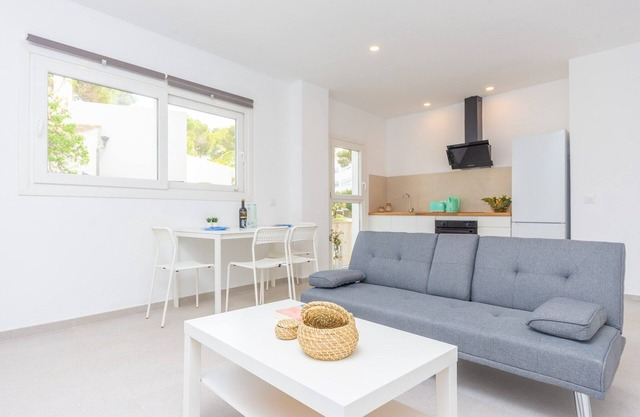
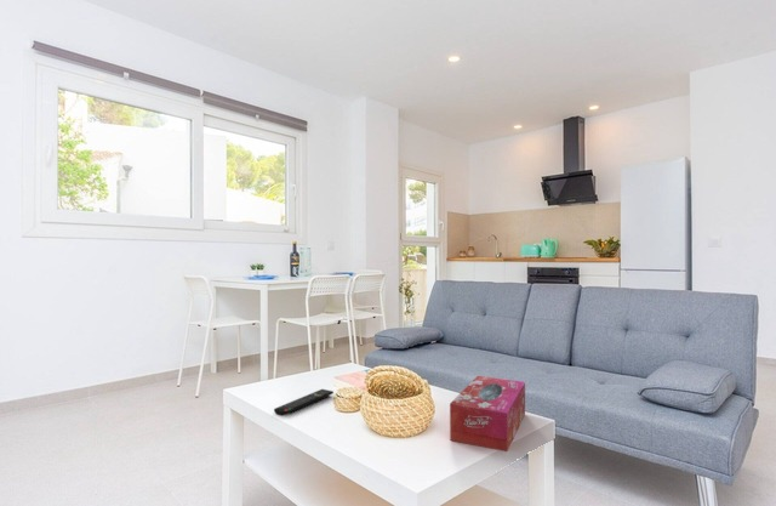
+ tissue box [449,375,526,453]
+ remote control [273,388,335,417]
